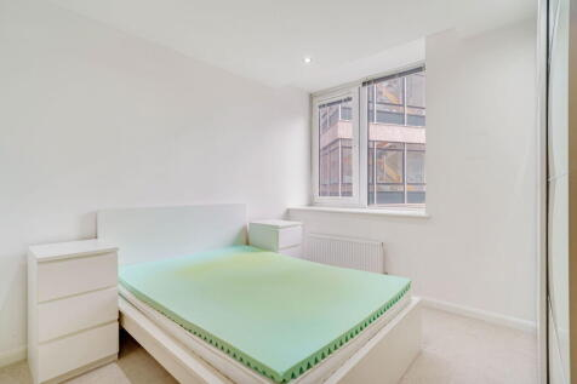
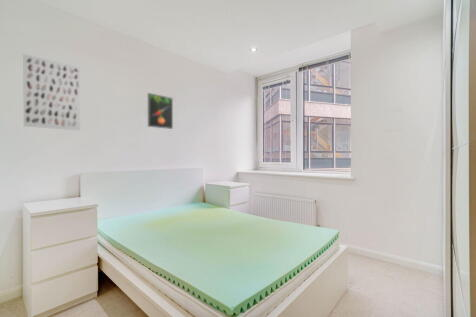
+ wall art [23,53,81,131]
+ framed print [147,92,174,130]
